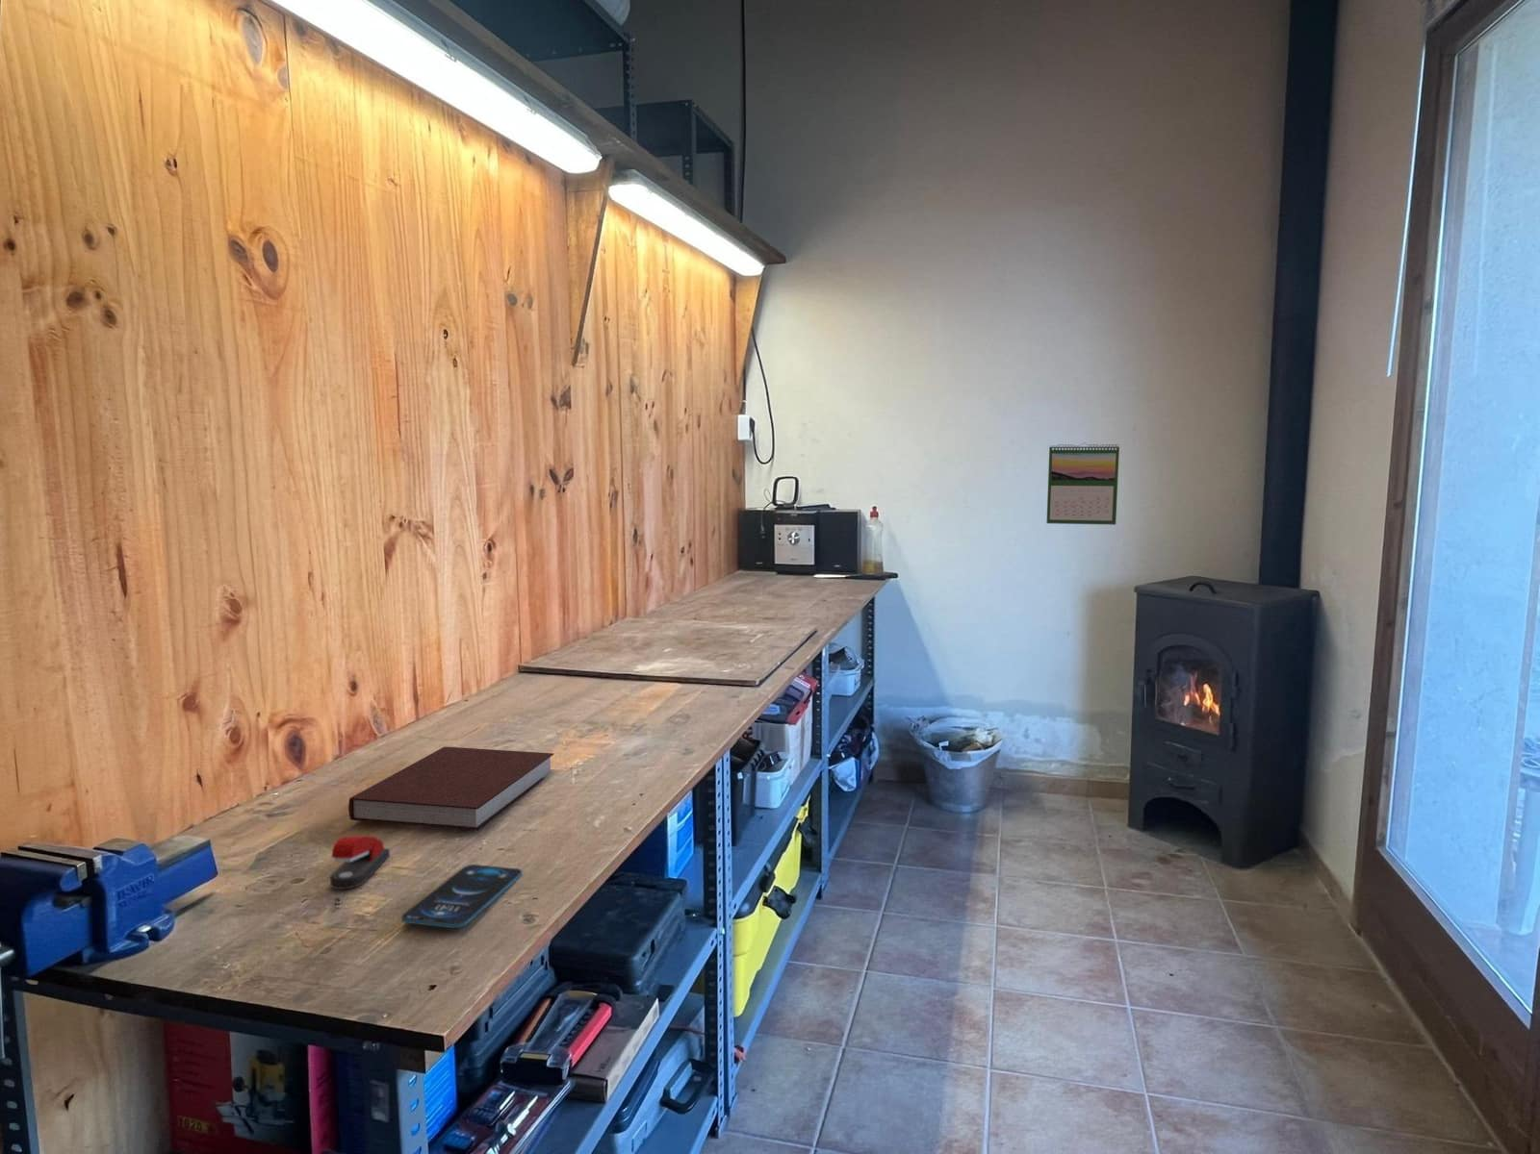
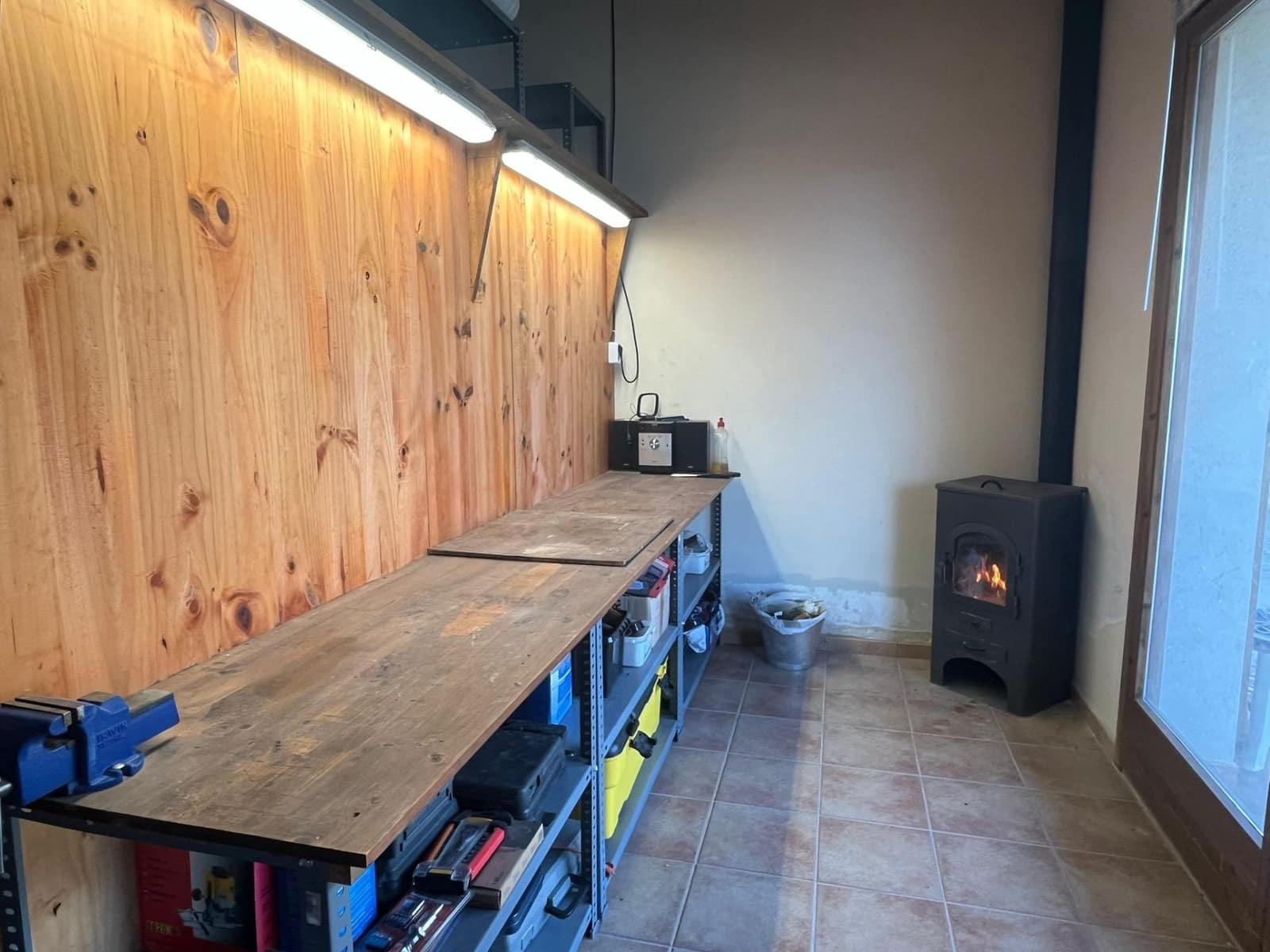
- calendar [1045,442,1120,526]
- stapler [329,835,390,890]
- smartphone [400,863,523,929]
- notebook [348,745,554,830]
